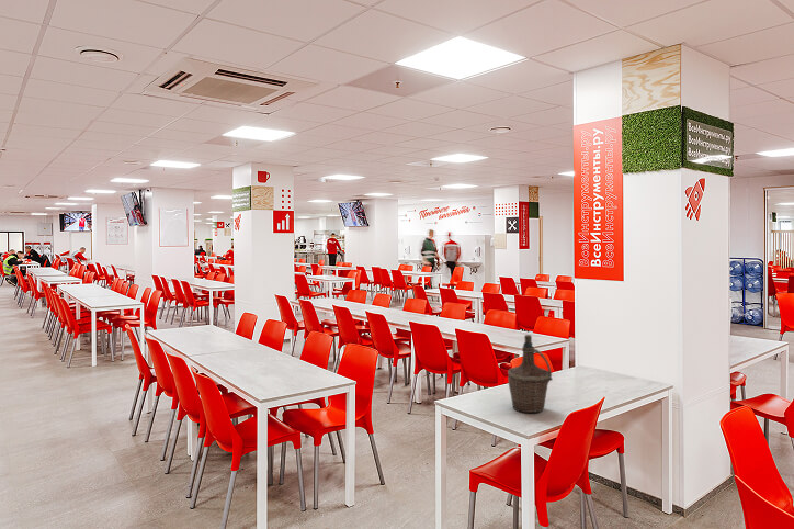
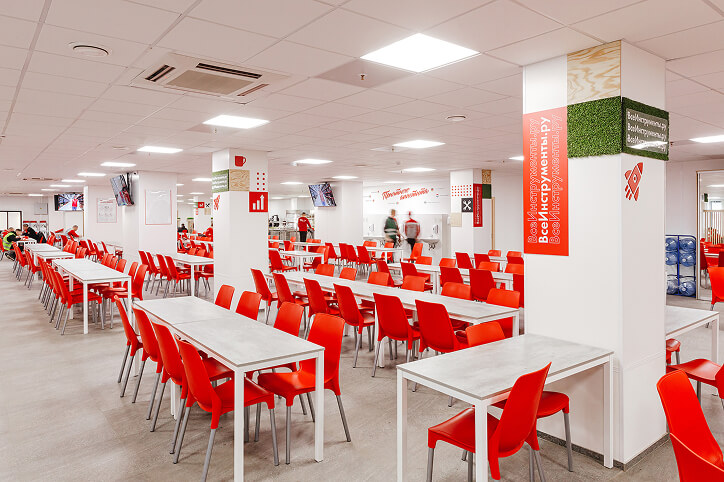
- bottle [507,334,554,414]
